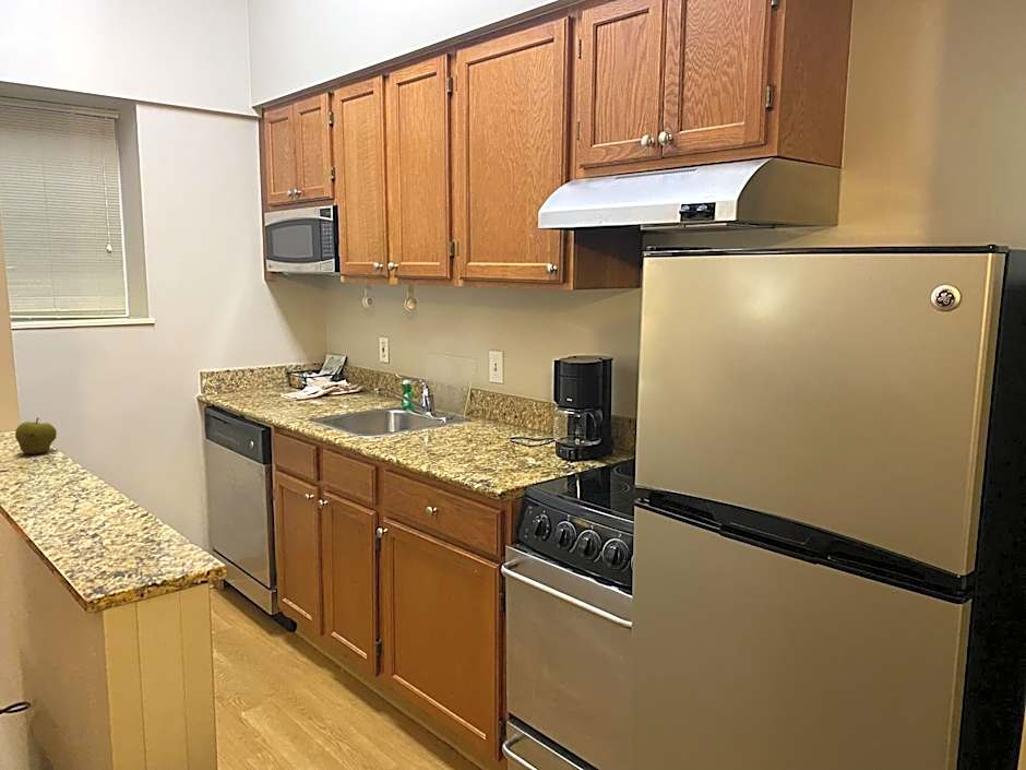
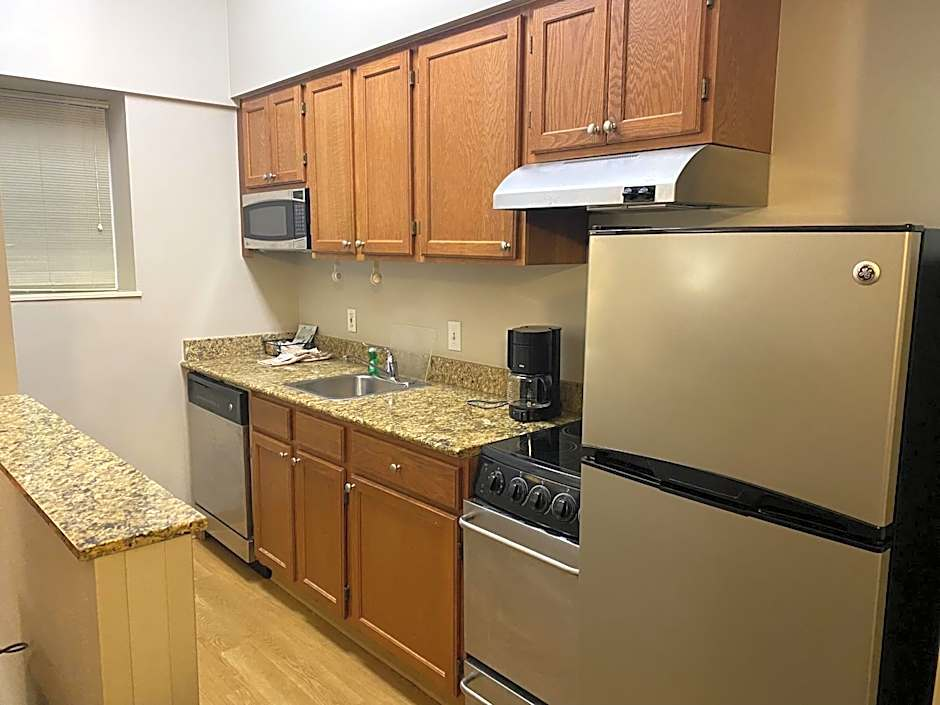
- apple [14,417,58,455]
